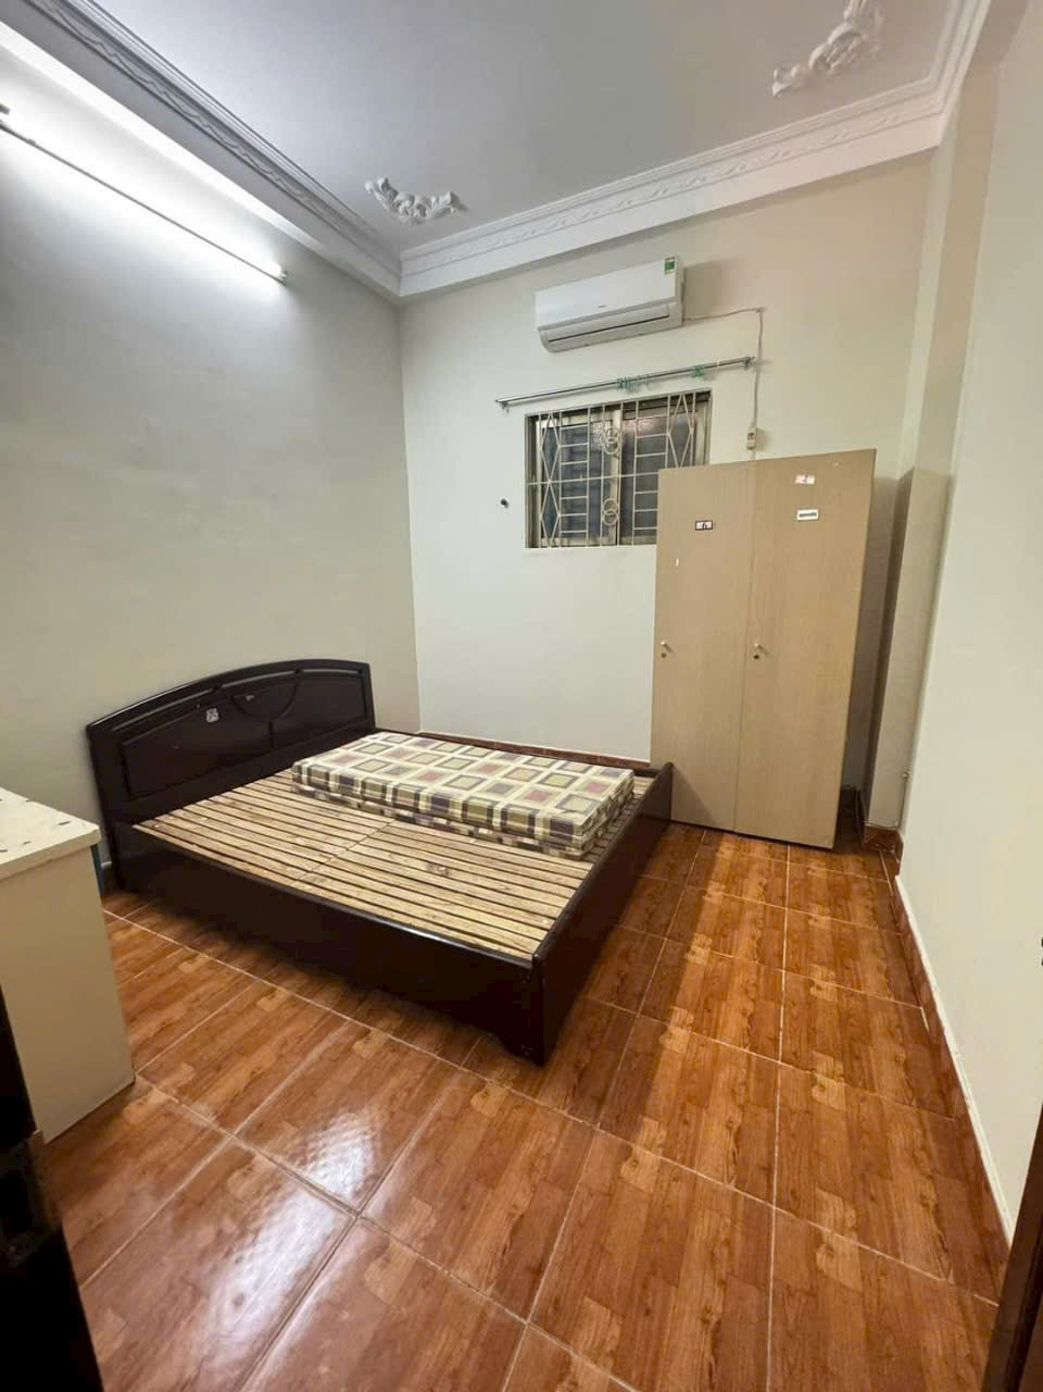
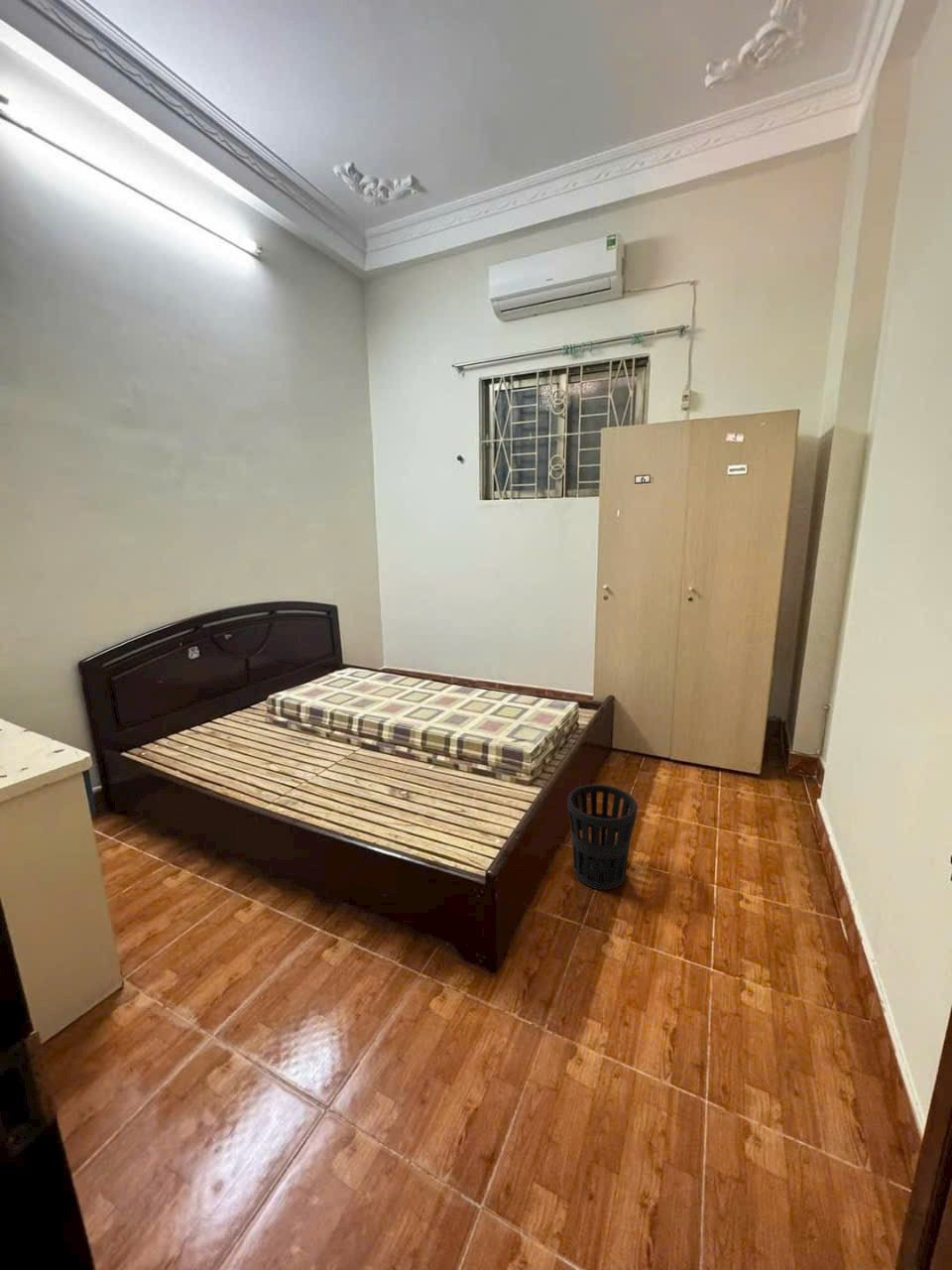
+ wastebasket [566,784,639,891]
